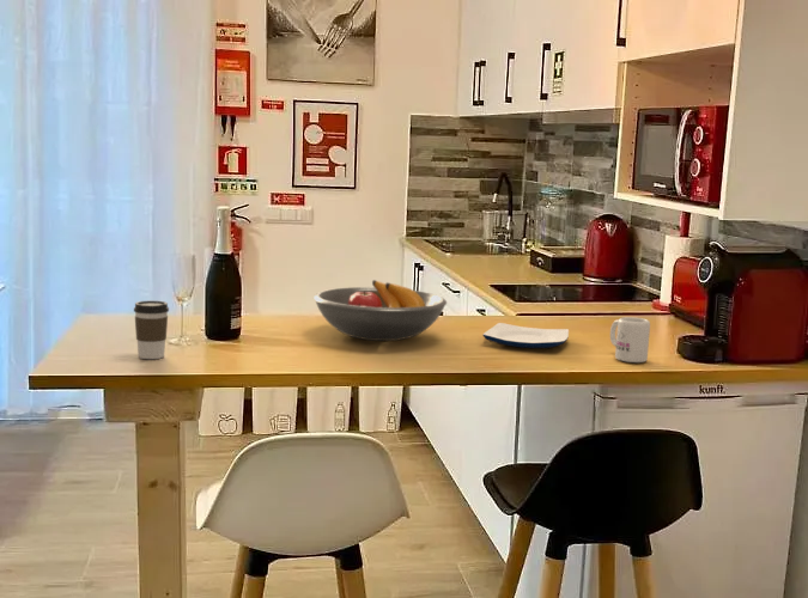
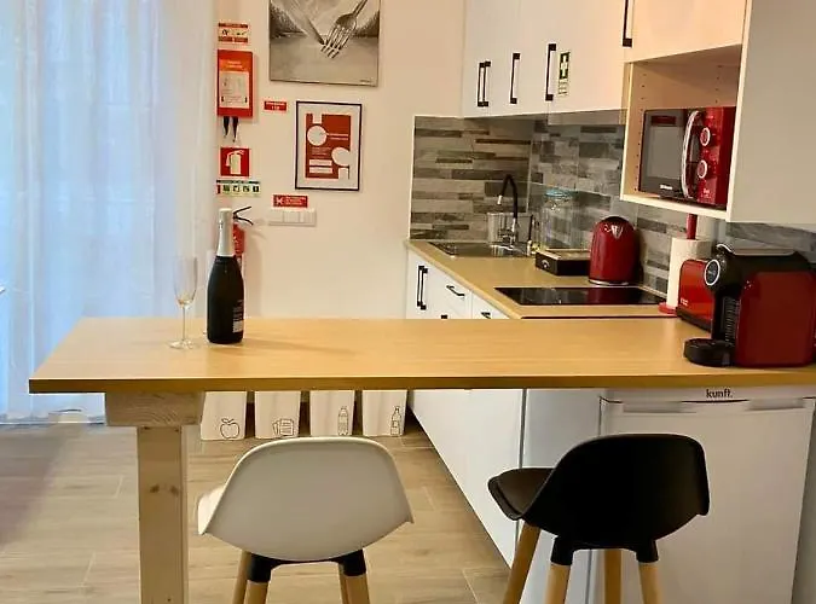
- fruit bowl [312,279,448,342]
- mug [609,316,651,364]
- coffee cup [133,299,170,360]
- plate [481,322,570,349]
